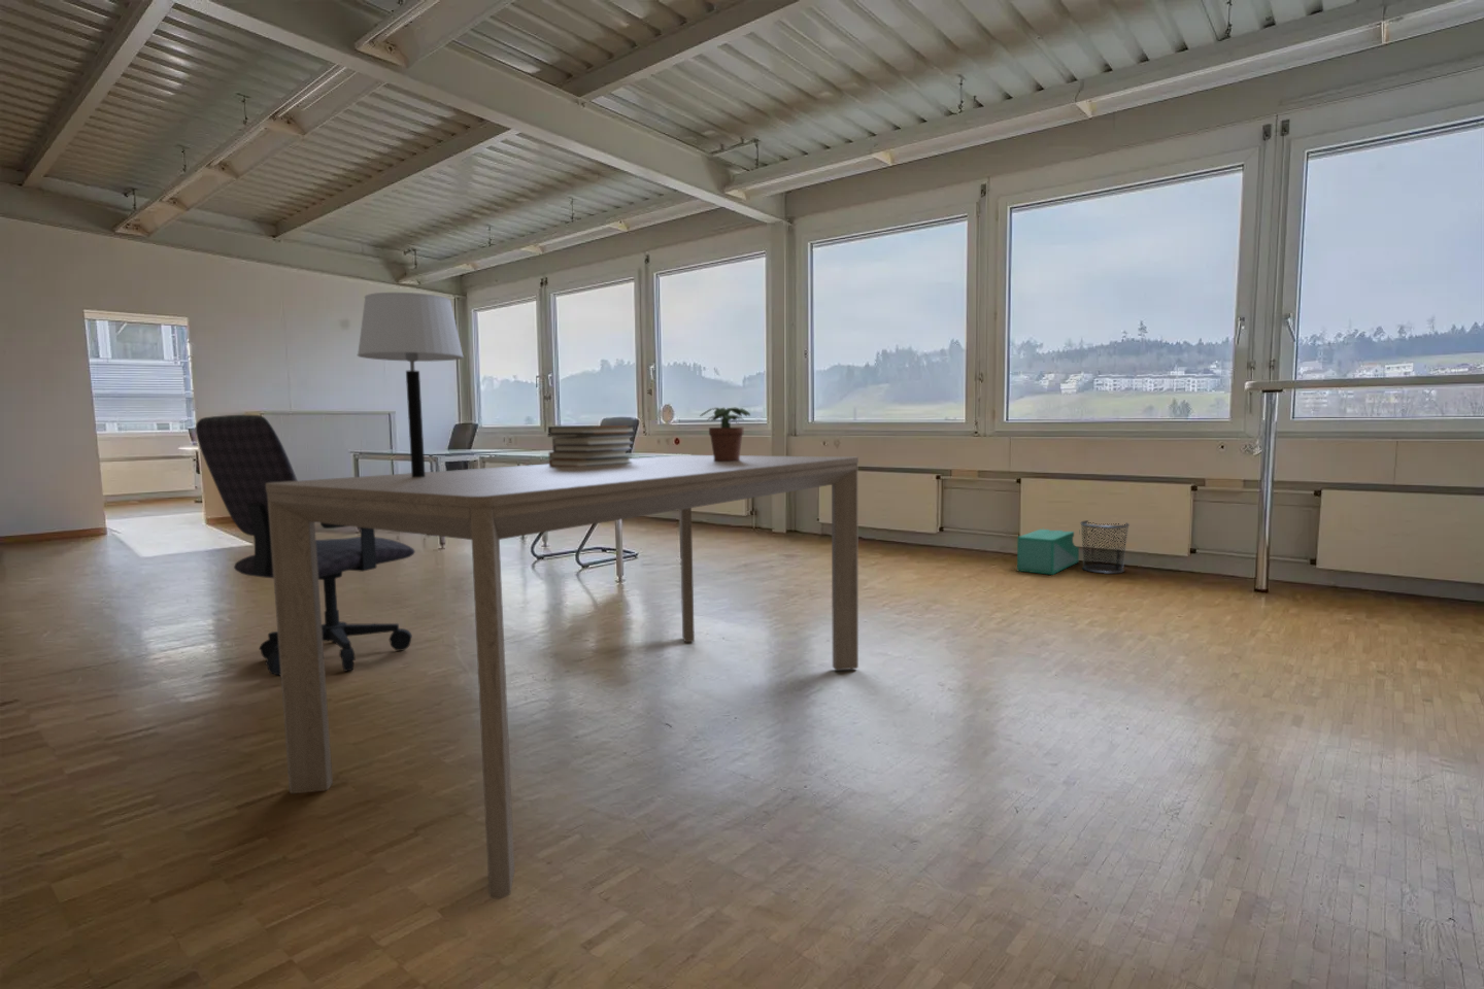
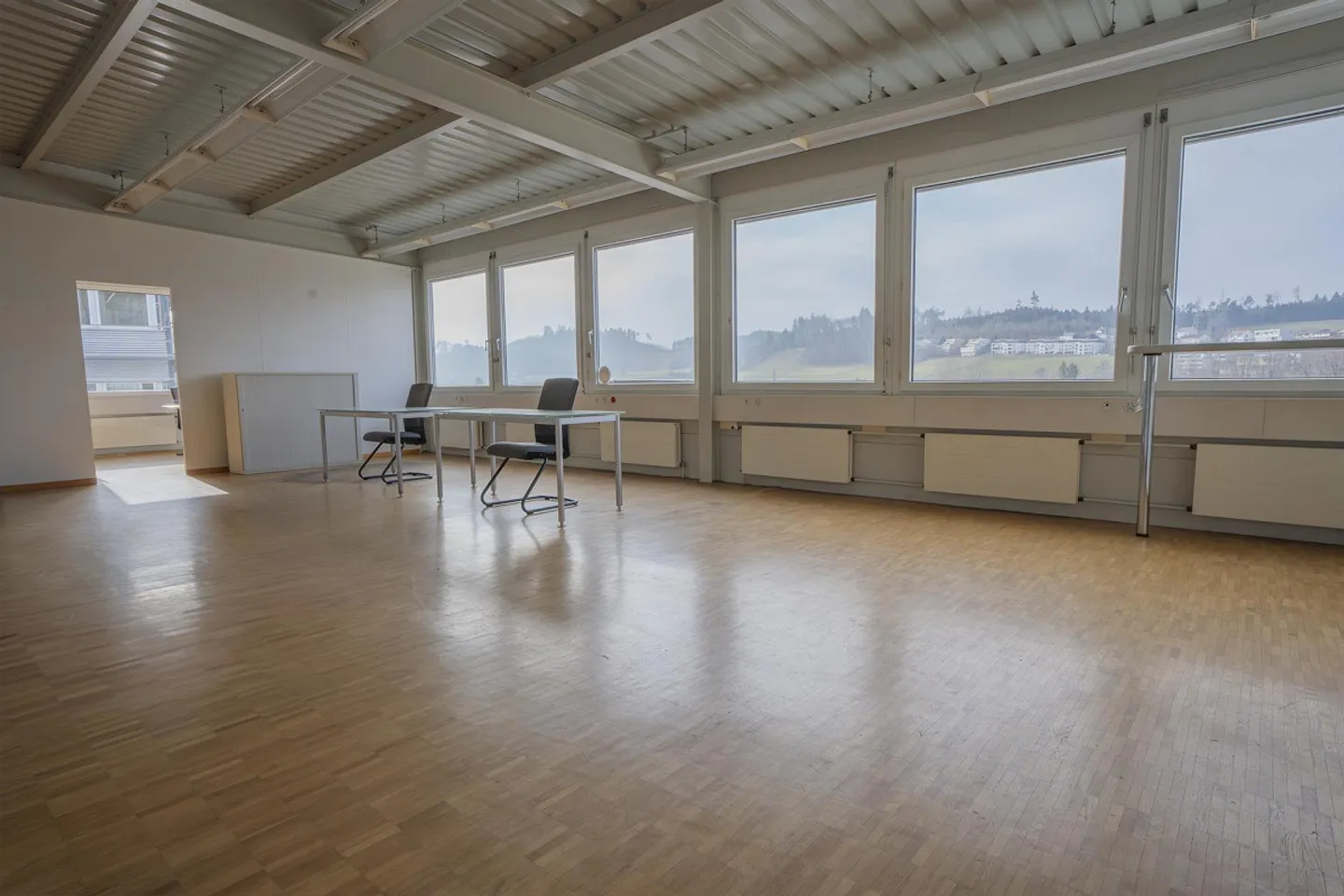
- storage bin [1016,529,1080,576]
- potted plant [699,407,751,461]
- book stack [547,425,637,467]
- table lamp [357,291,465,477]
- office chair [194,414,416,676]
- waste bin [1079,519,1131,575]
- dining table [266,455,859,901]
